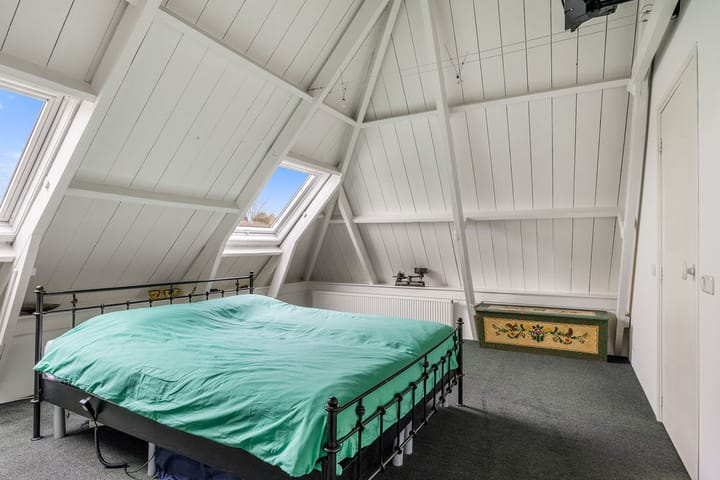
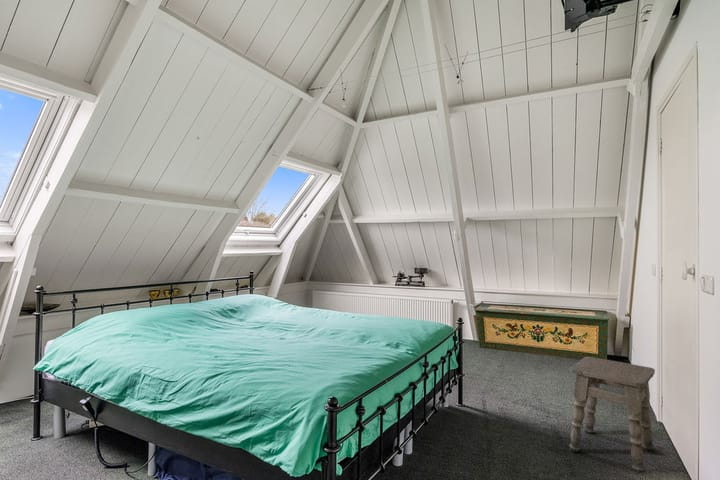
+ side table [568,356,656,474]
